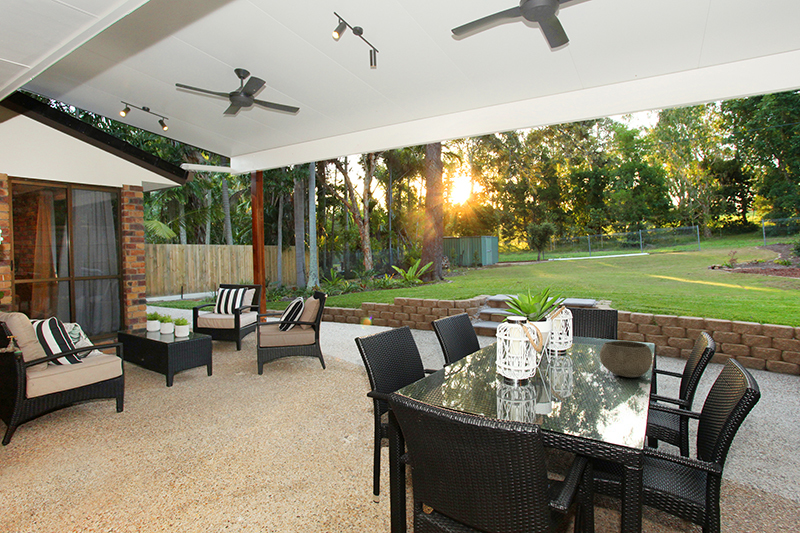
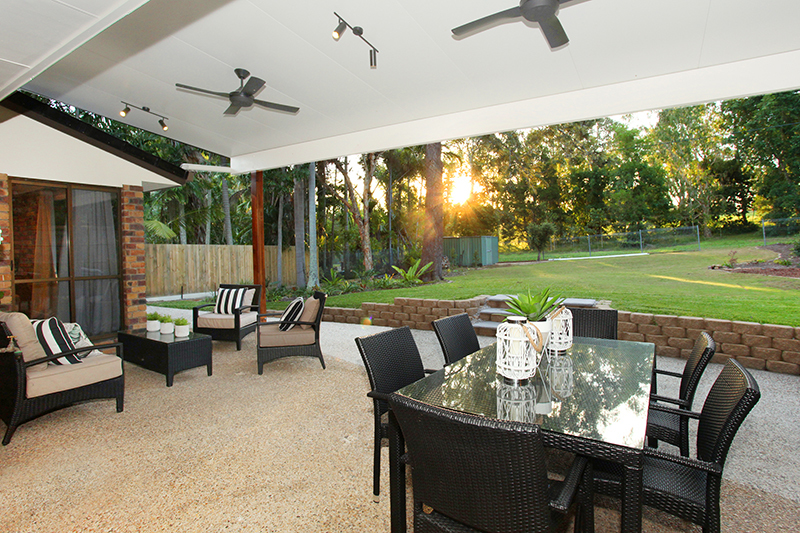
- bowl [599,340,653,378]
